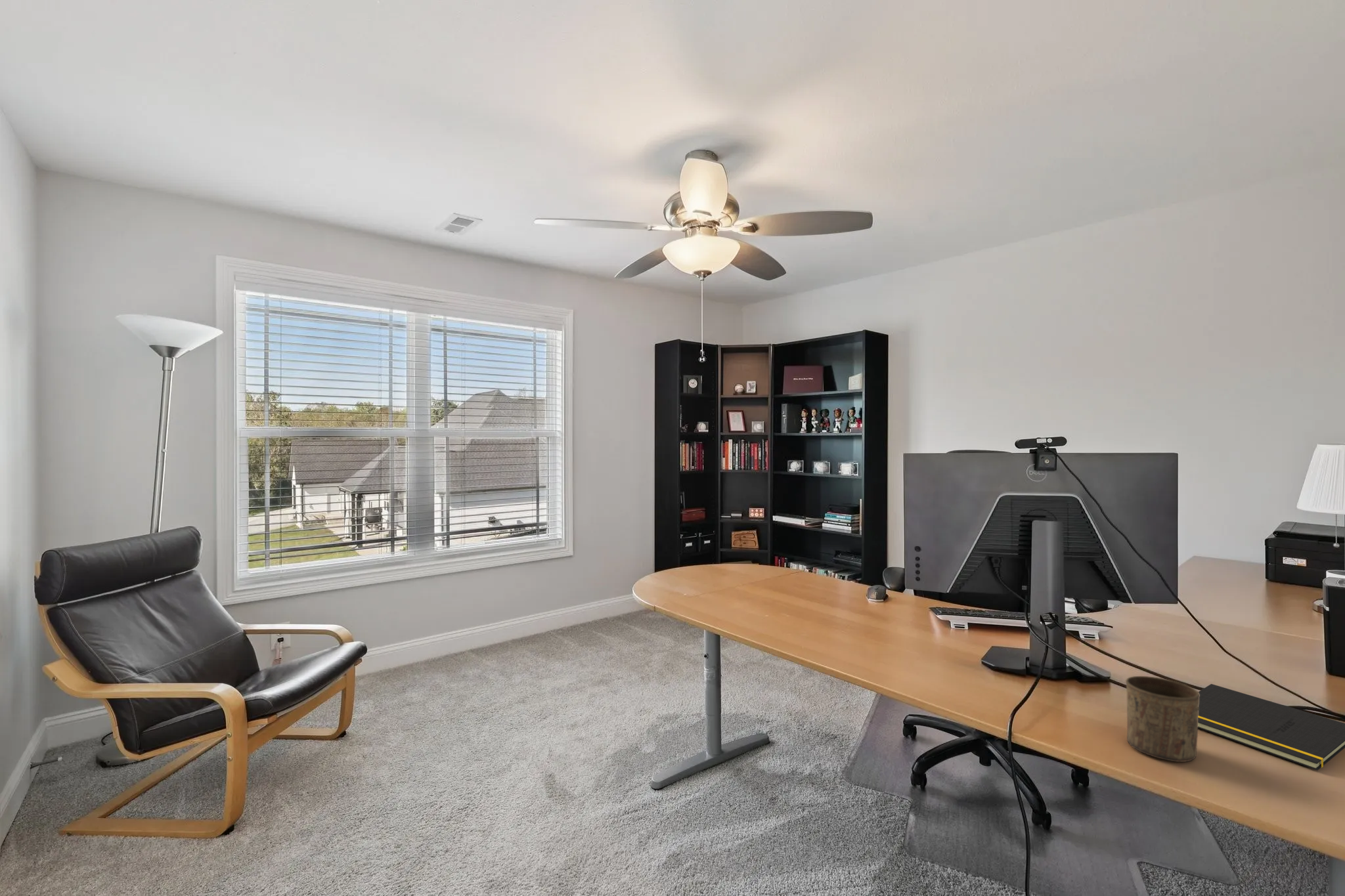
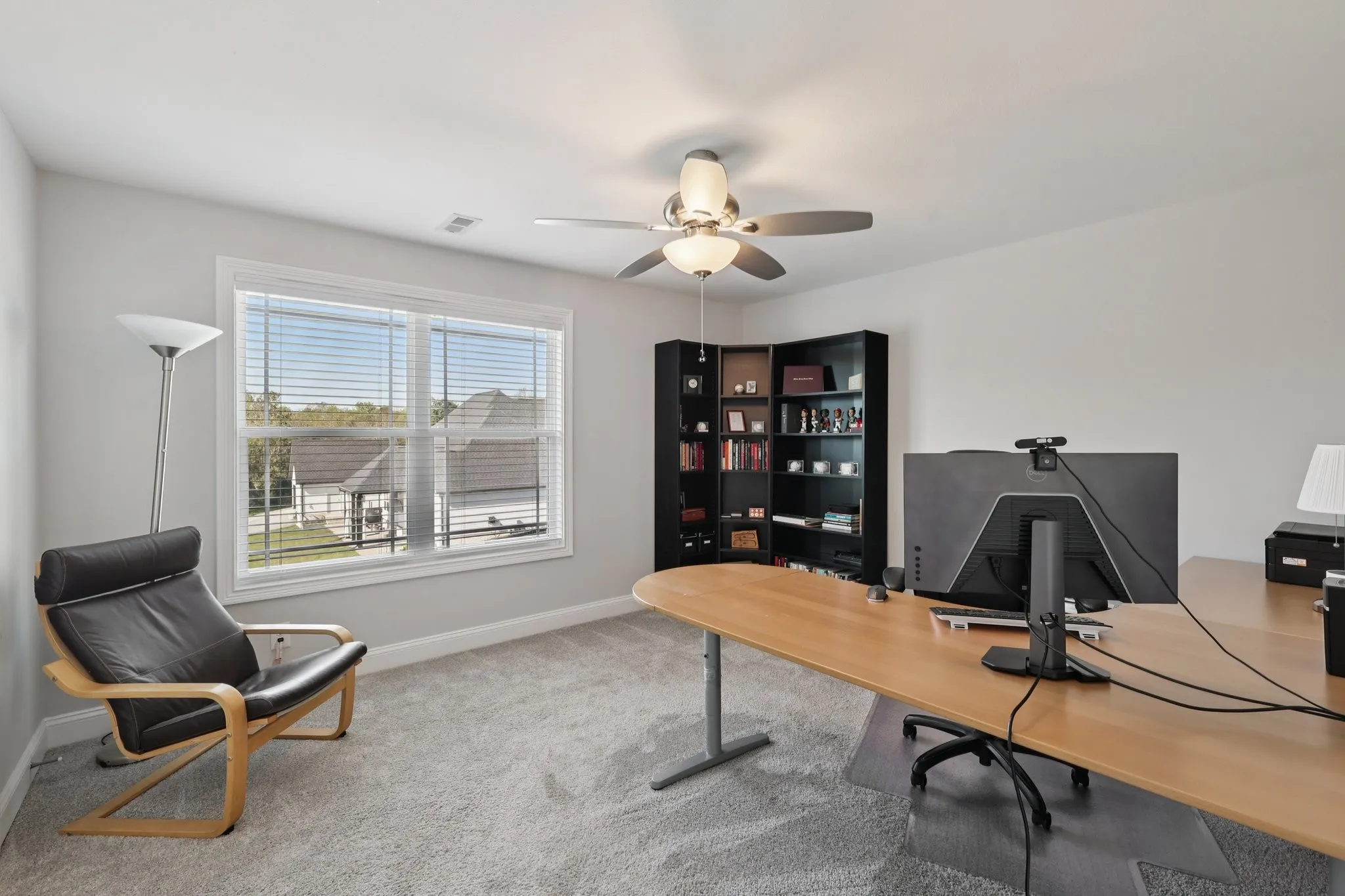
- cup [1125,675,1200,763]
- notepad [1198,683,1345,771]
